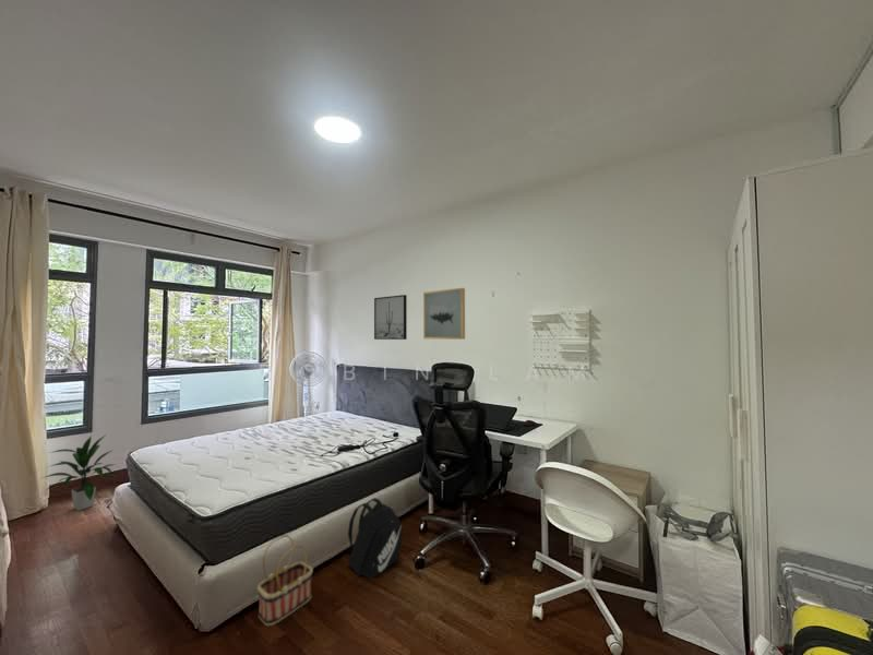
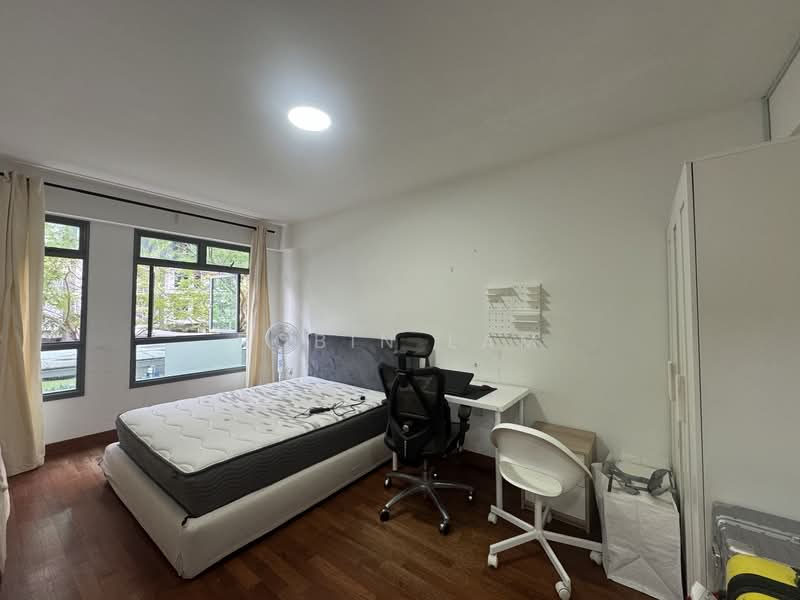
- basket [256,535,314,627]
- backpack [346,497,404,580]
- wall art [373,294,408,341]
- wall art [422,287,466,341]
- indoor plant [38,433,118,512]
